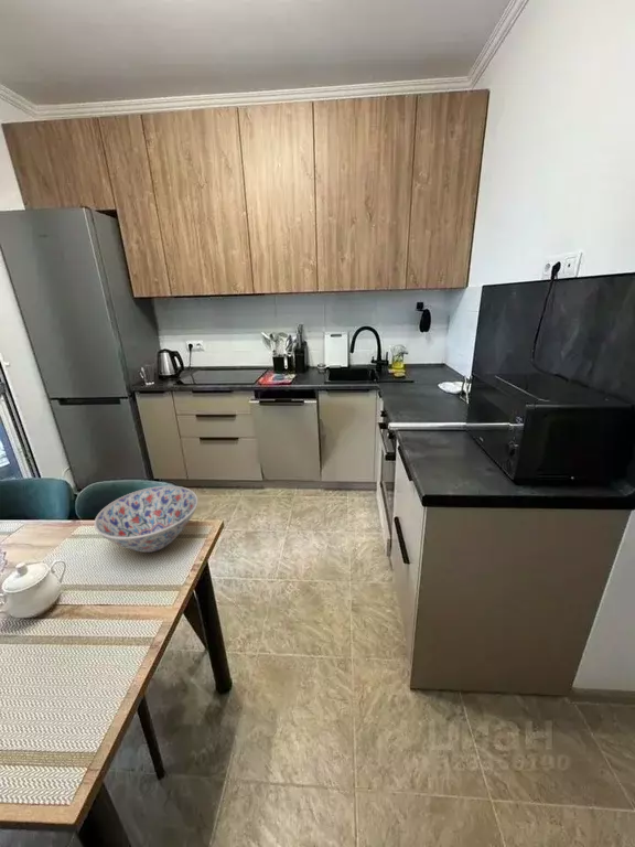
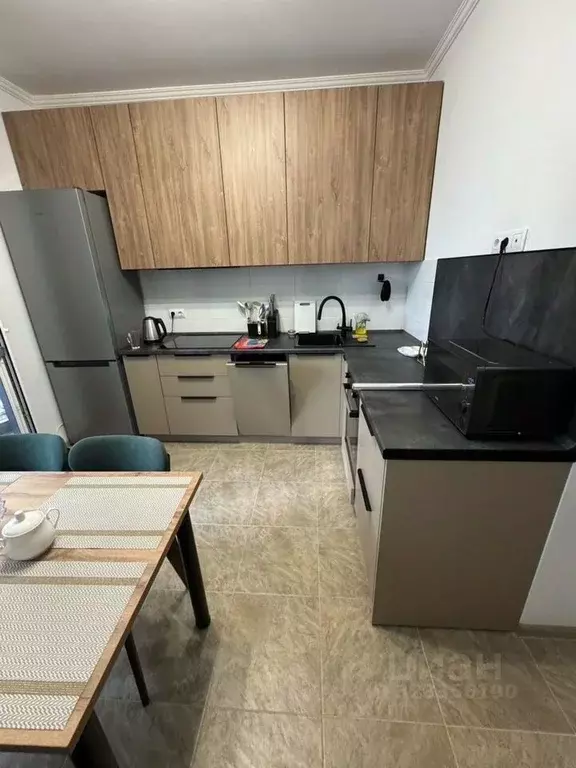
- bowl [94,485,198,554]
